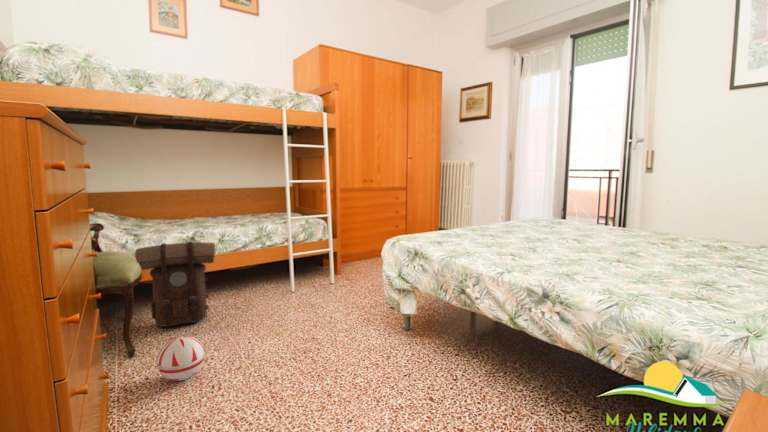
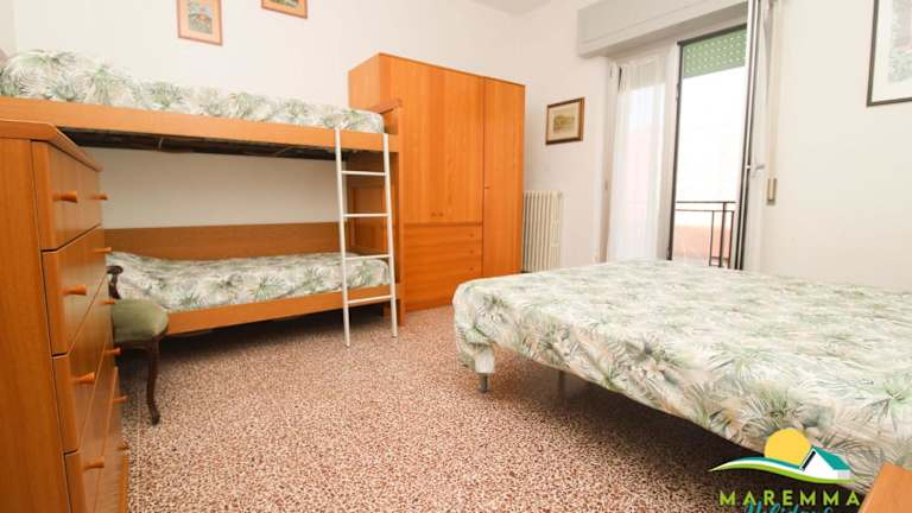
- backpack [134,240,216,328]
- ball [155,335,206,382]
